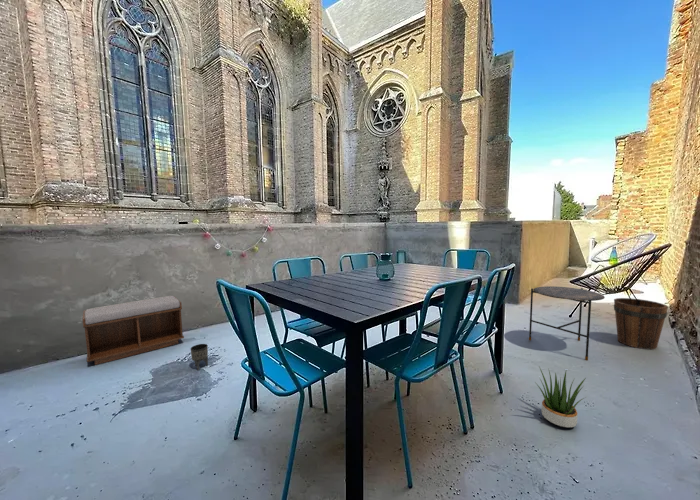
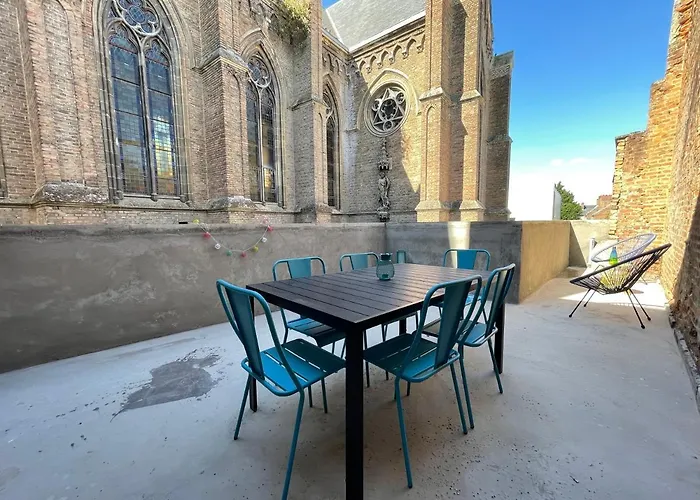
- potted plant [534,366,587,429]
- side table [528,285,606,361]
- planter [190,343,209,371]
- bench [82,295,185,366]
- bucket [613,297,669,350]
